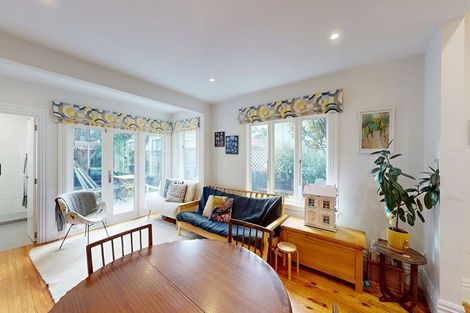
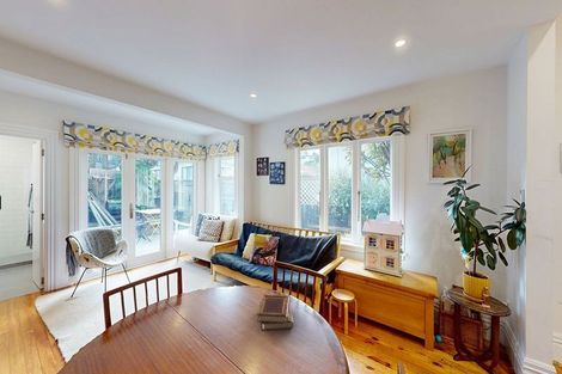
+ book set [256,294,295,331]
